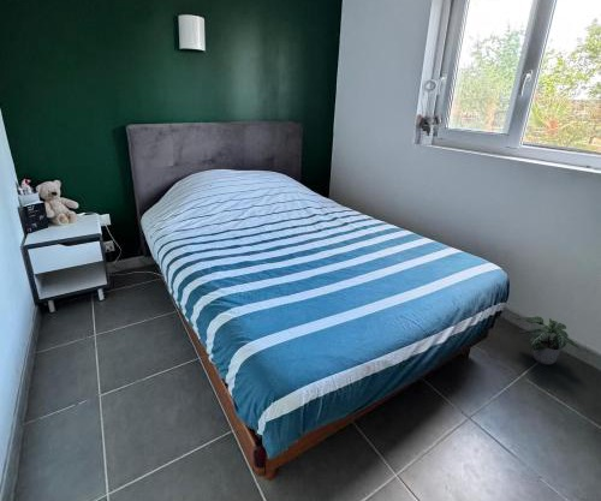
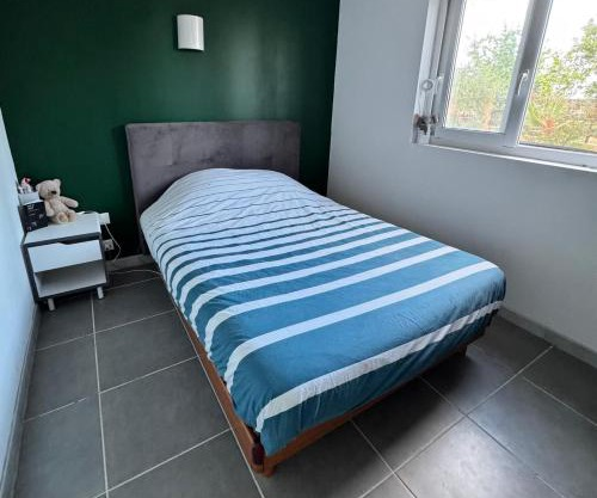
- potted plant [514,315,582,366]
